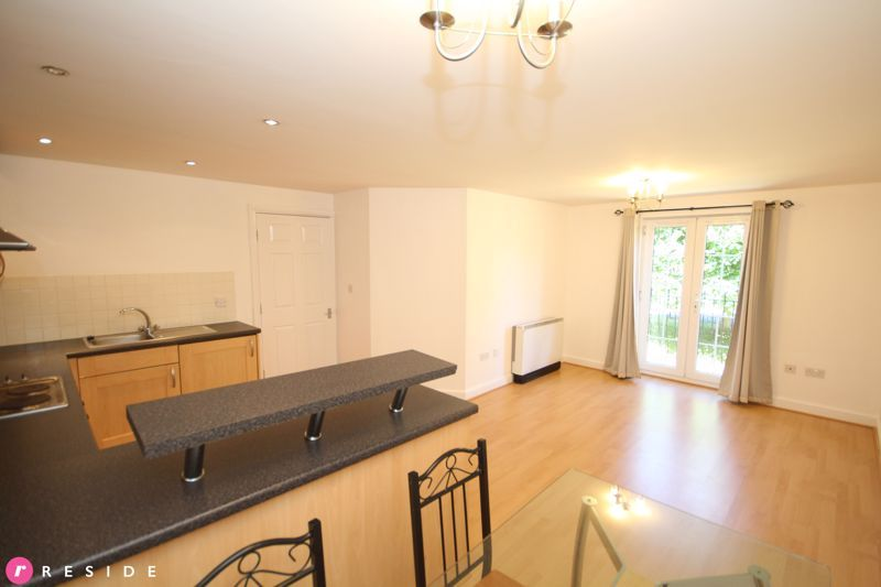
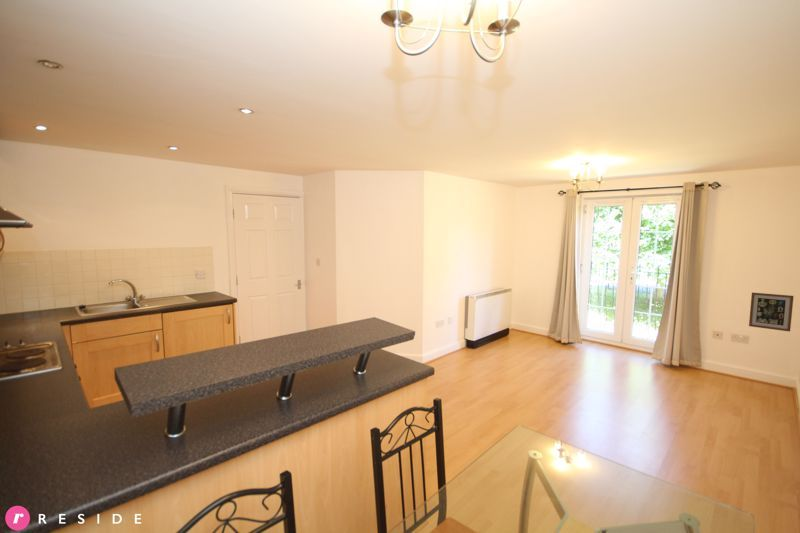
+ wall art [748,292,795,333]
